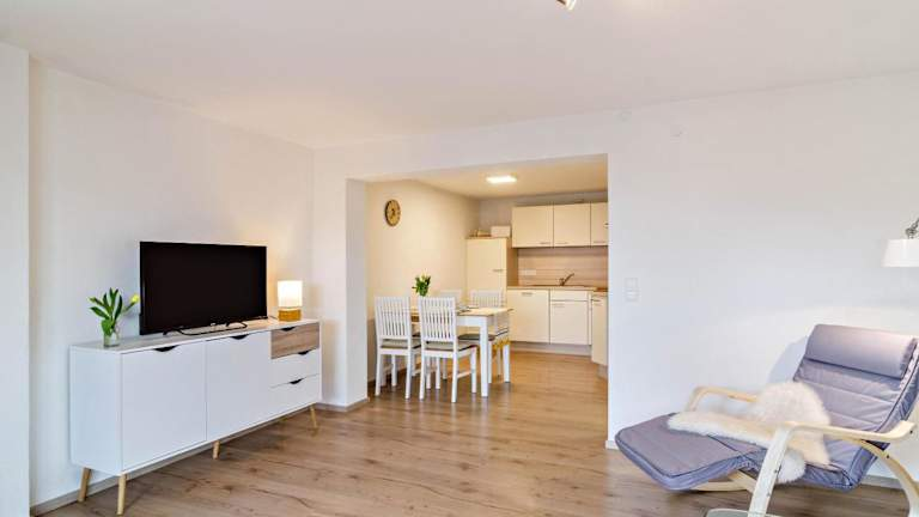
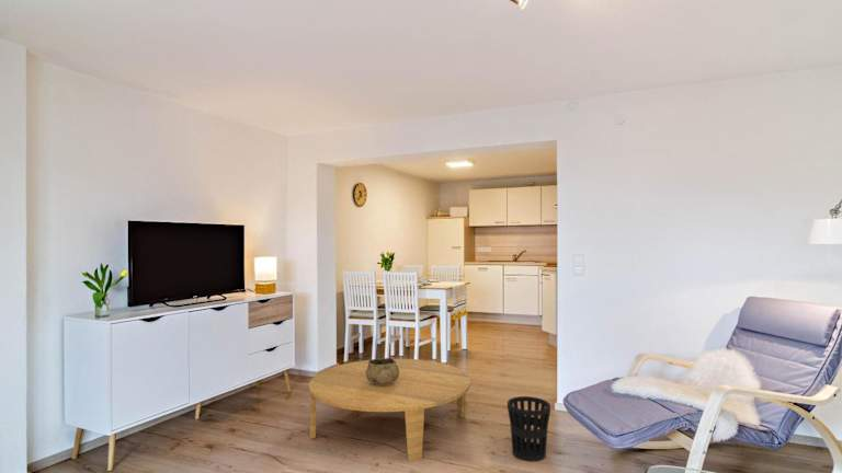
+ decorative bowl [365,357,399,385]
+ coffee table [308,358,471,463]
+ wastebasket [507,395,551,462]
